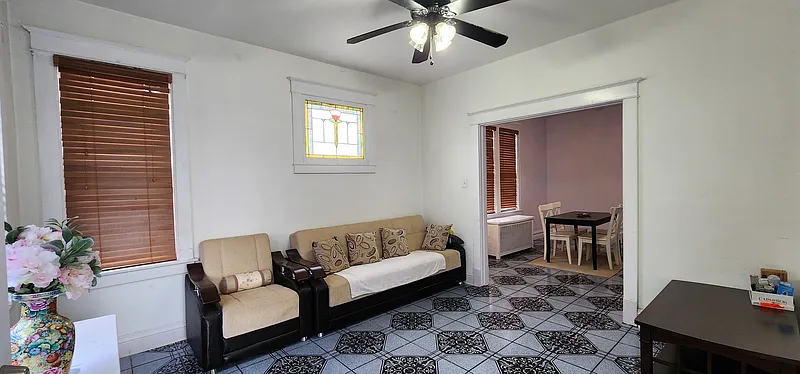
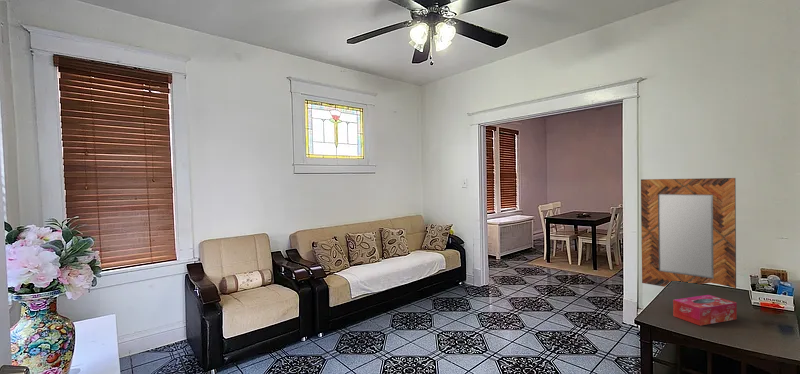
+ tissue box [672,294,738,327]
+ home mirror [640,177,737,289]
